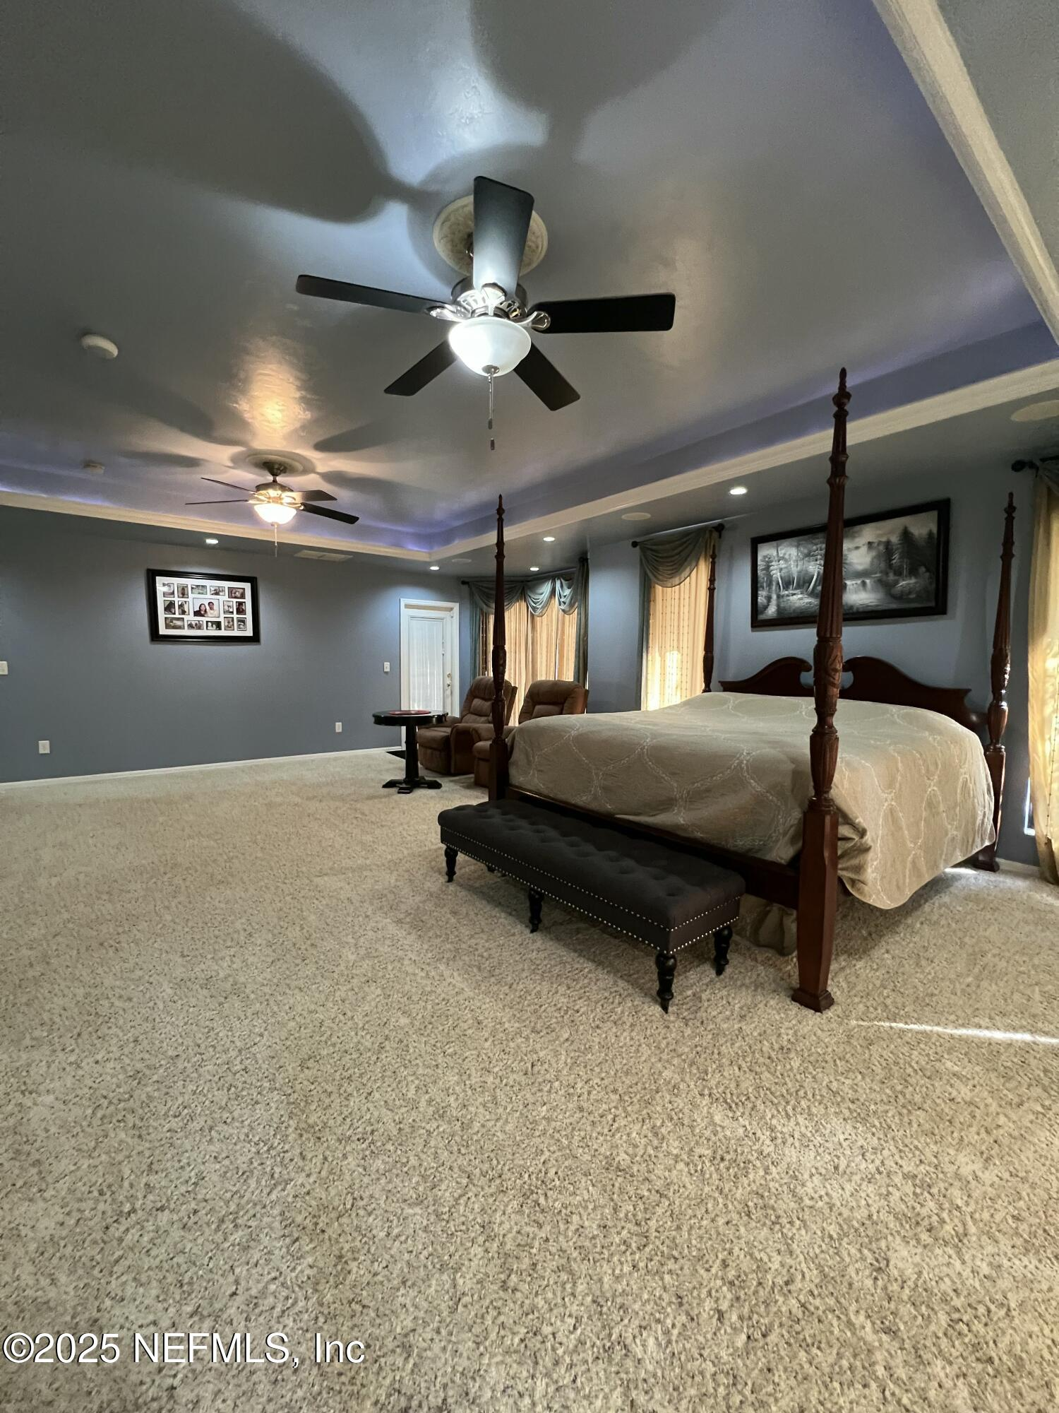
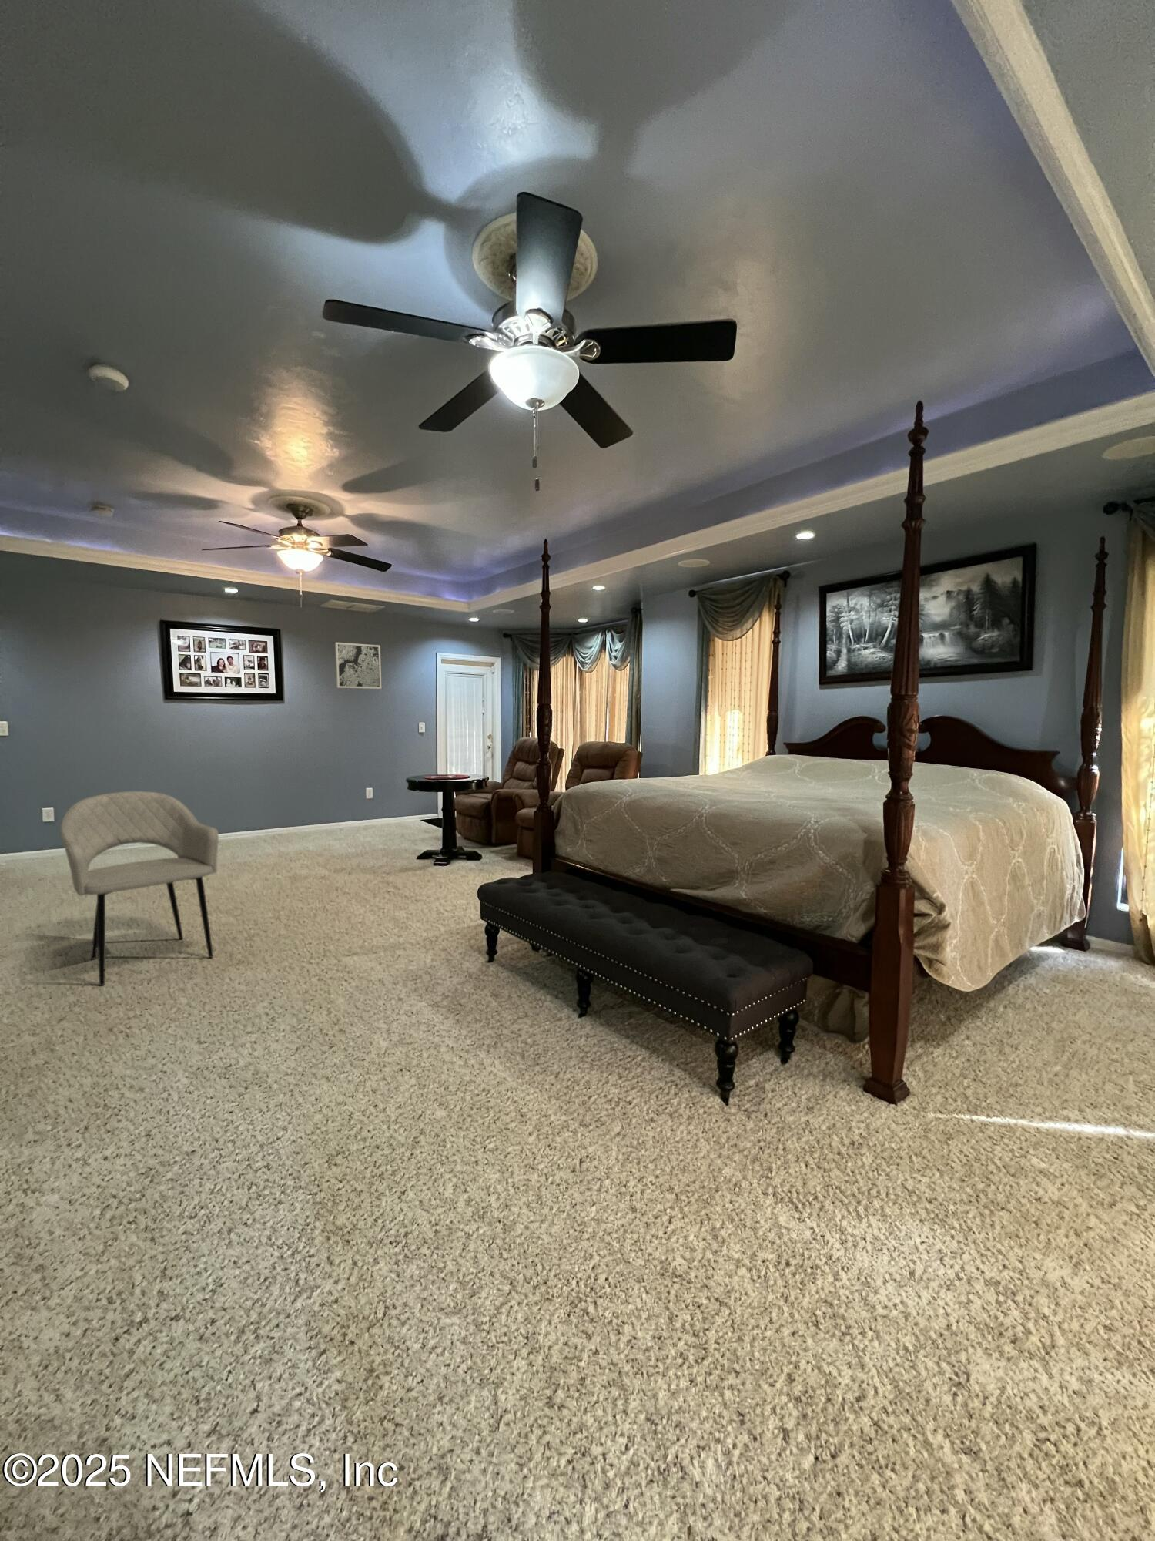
+ wall art [334,642,382,689]
+ armchair [59,791,220,986]
